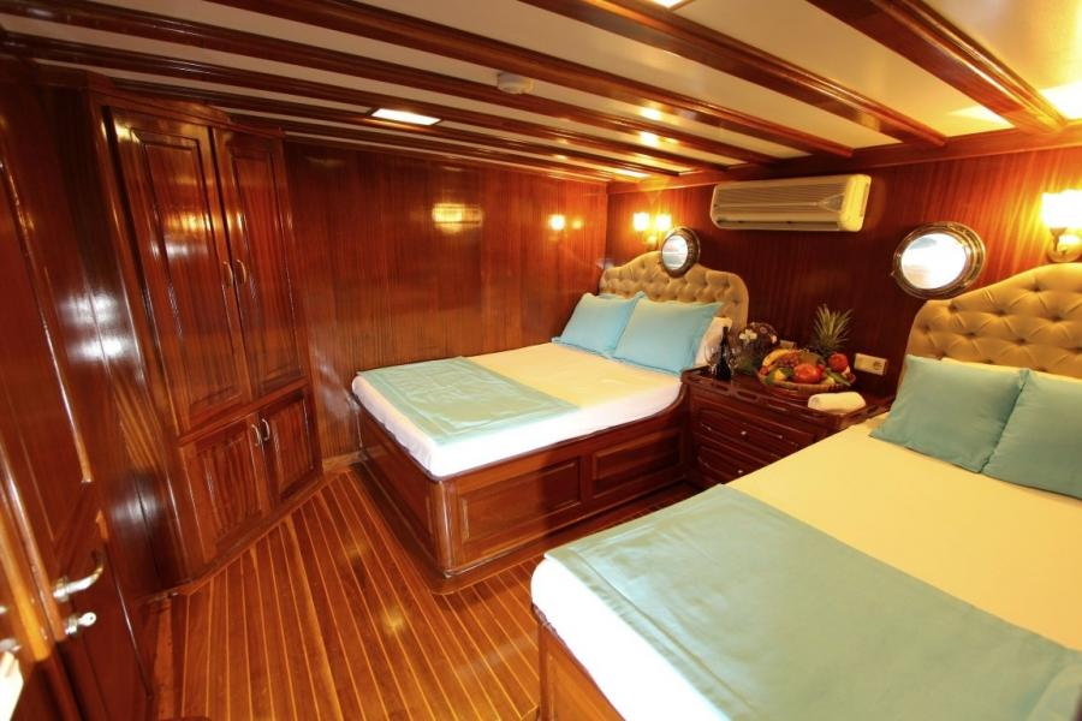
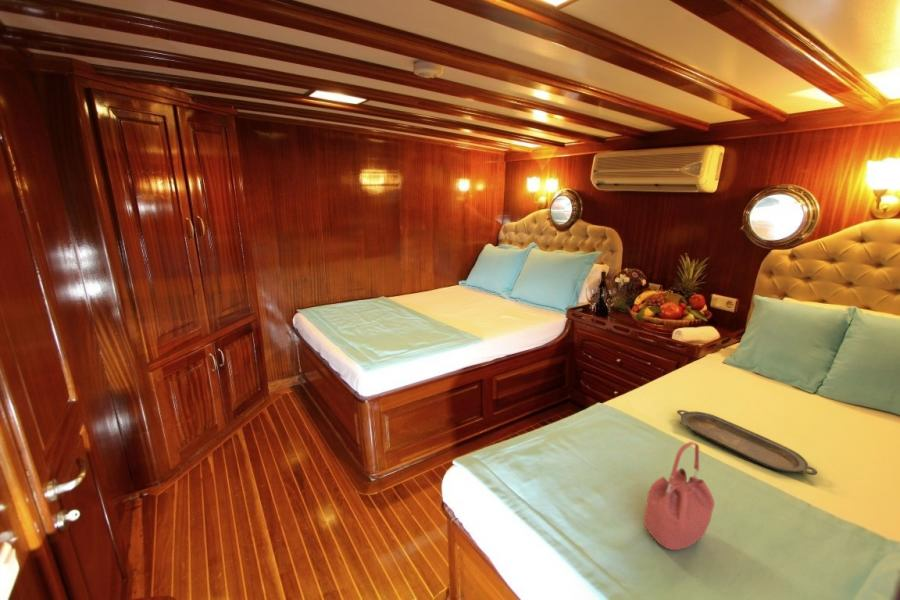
+ handbag [643,441,715,551]
+ serving tray [676,409,819,476]
